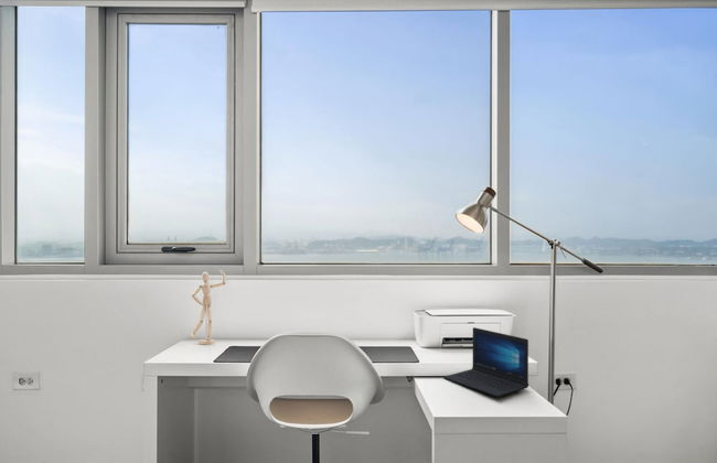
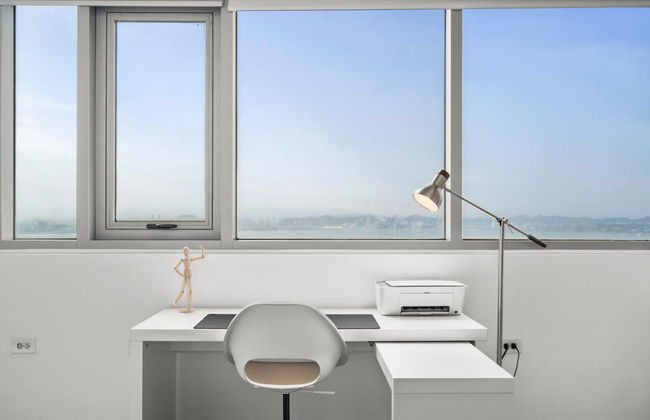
- laptop [442,326,529,398]
